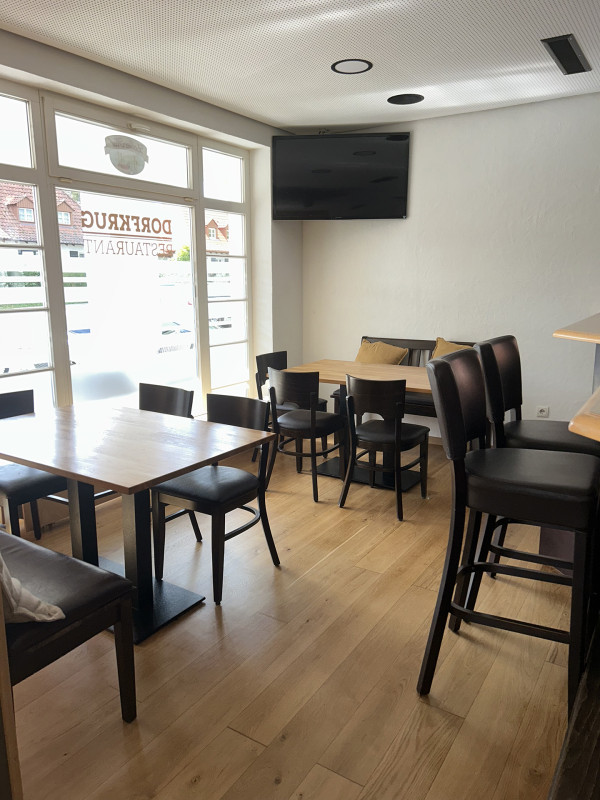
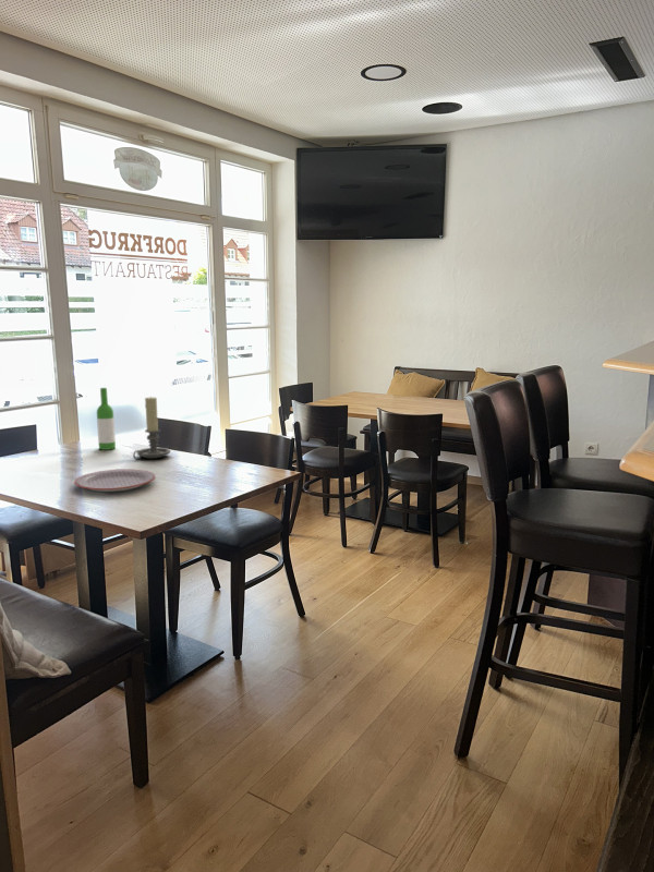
+ plate [73,468,157,493]
+ wine bottle [96,387,117,451]
+ candle holder [132,396,171,460]
